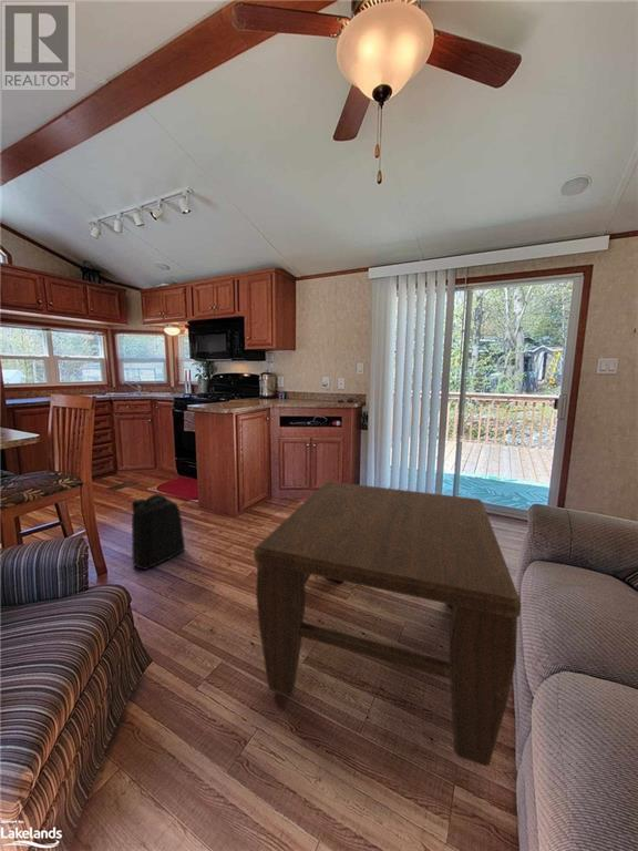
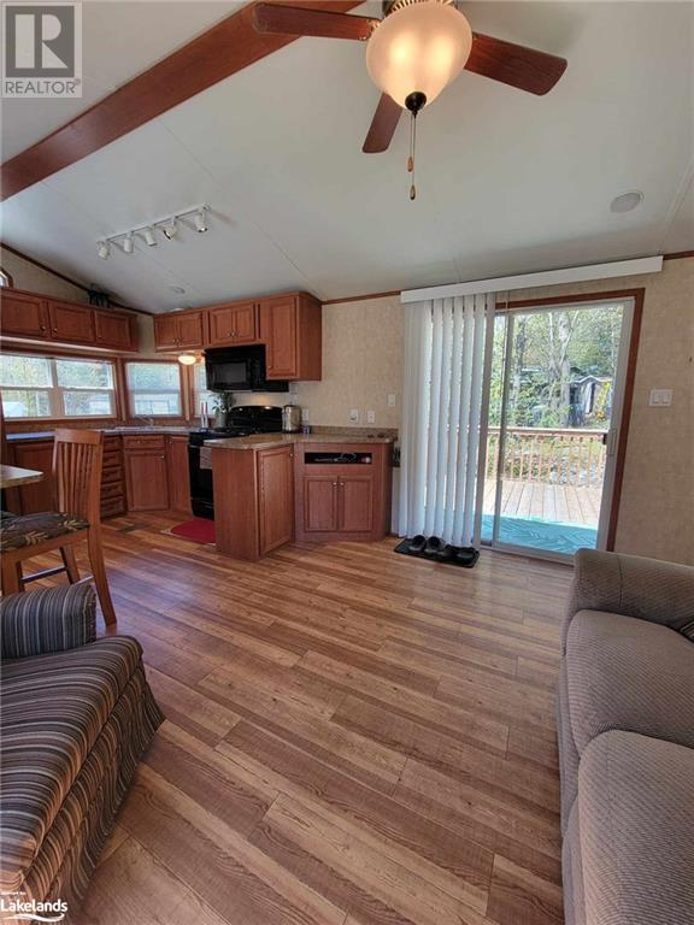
- coffee table [253,480,523,767]
- backpack [131,493,186,571]
